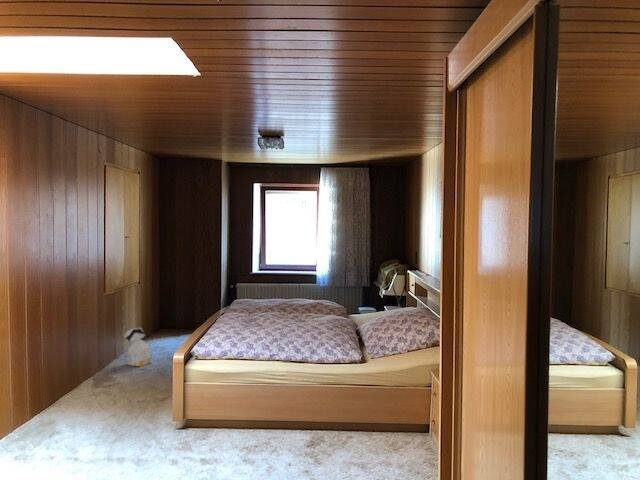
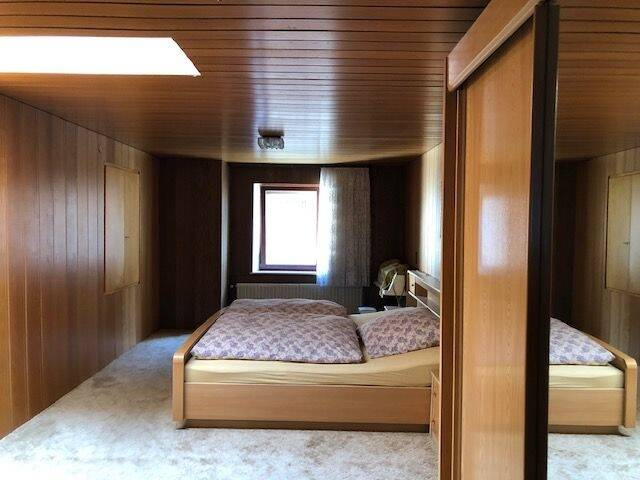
- bag [123,326,153,368]
